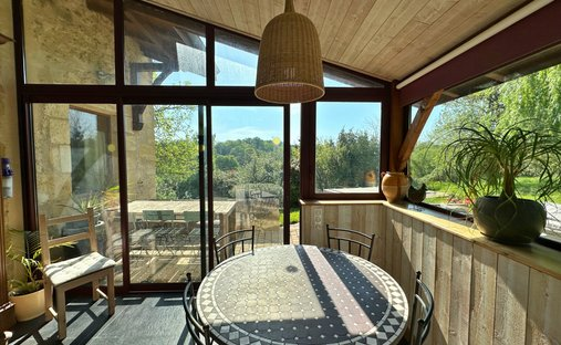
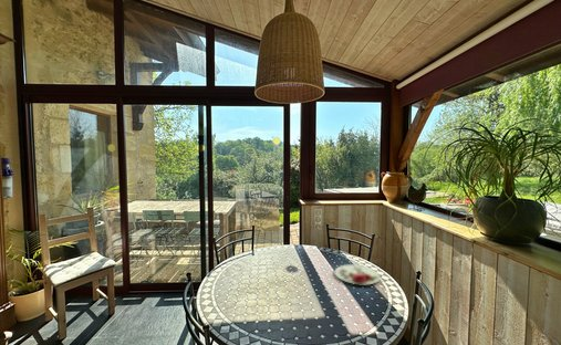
+ plate [333,263,382,285]
